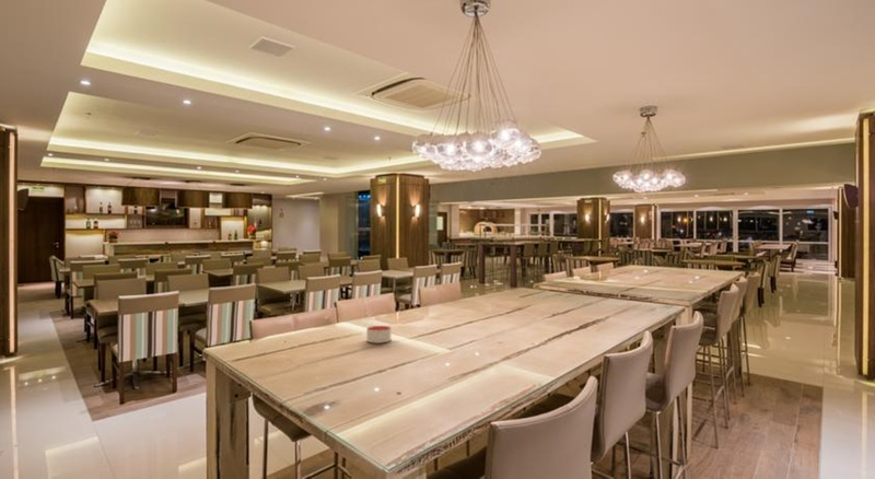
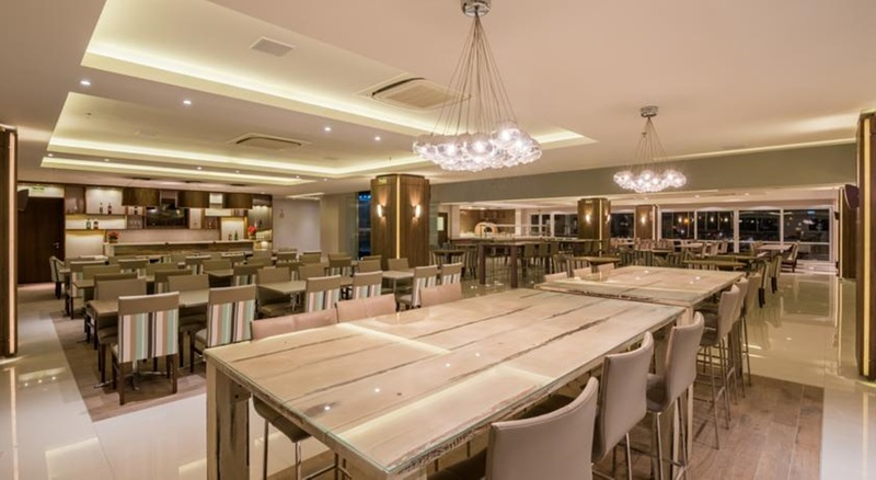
- candle [365,325,392,344]
